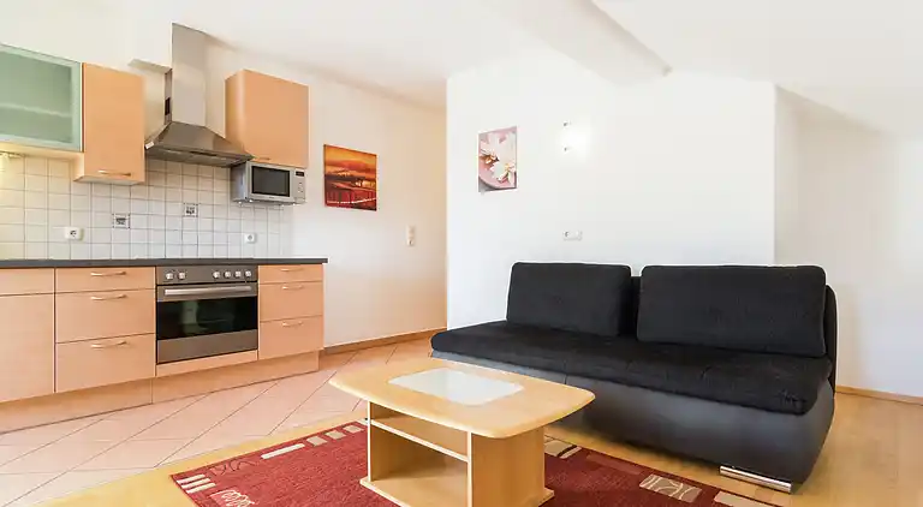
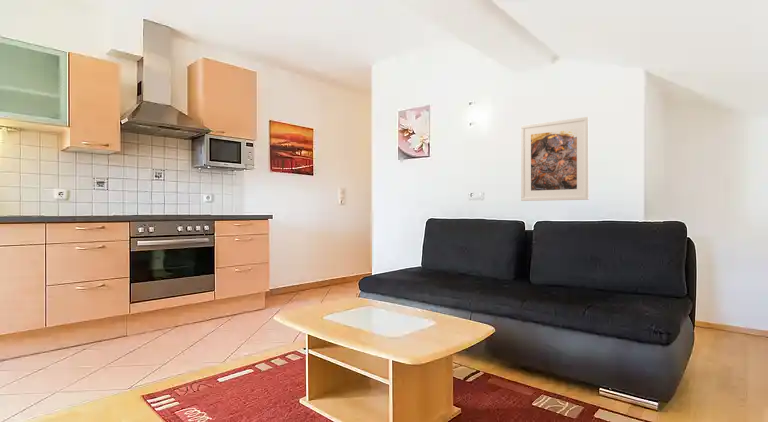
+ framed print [520,116,590,202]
